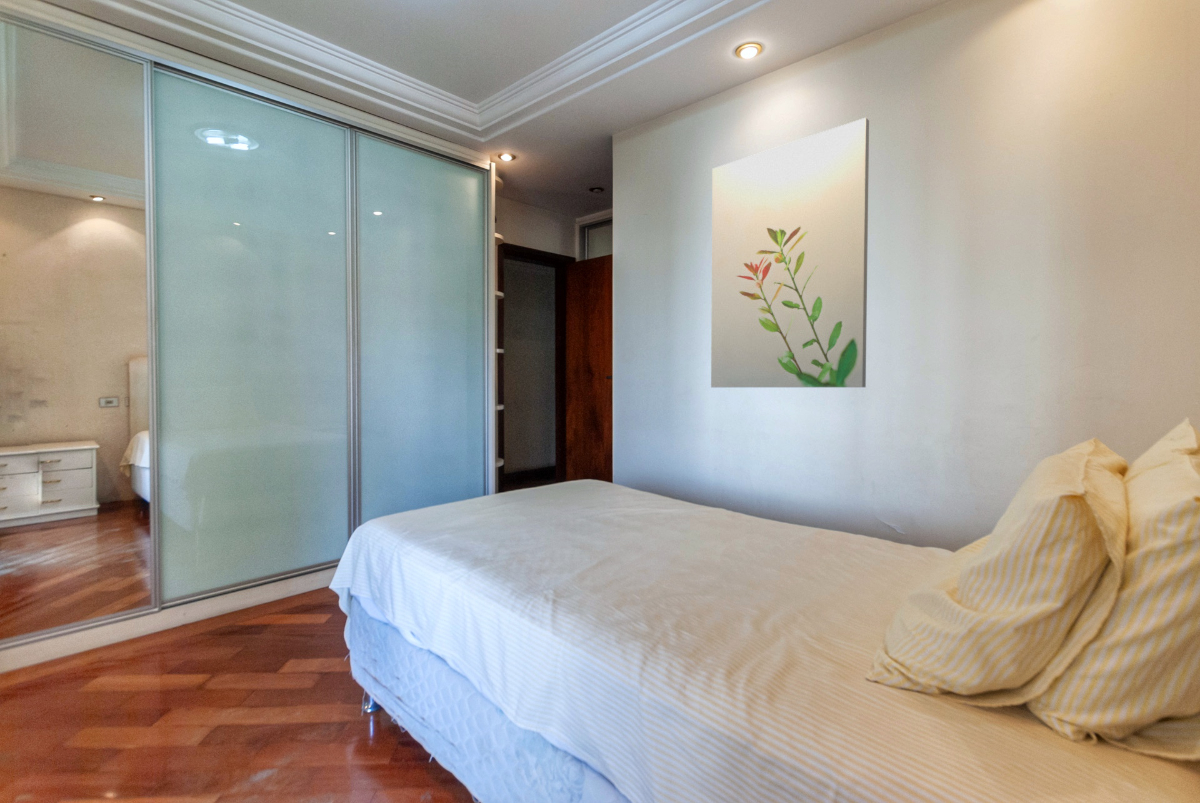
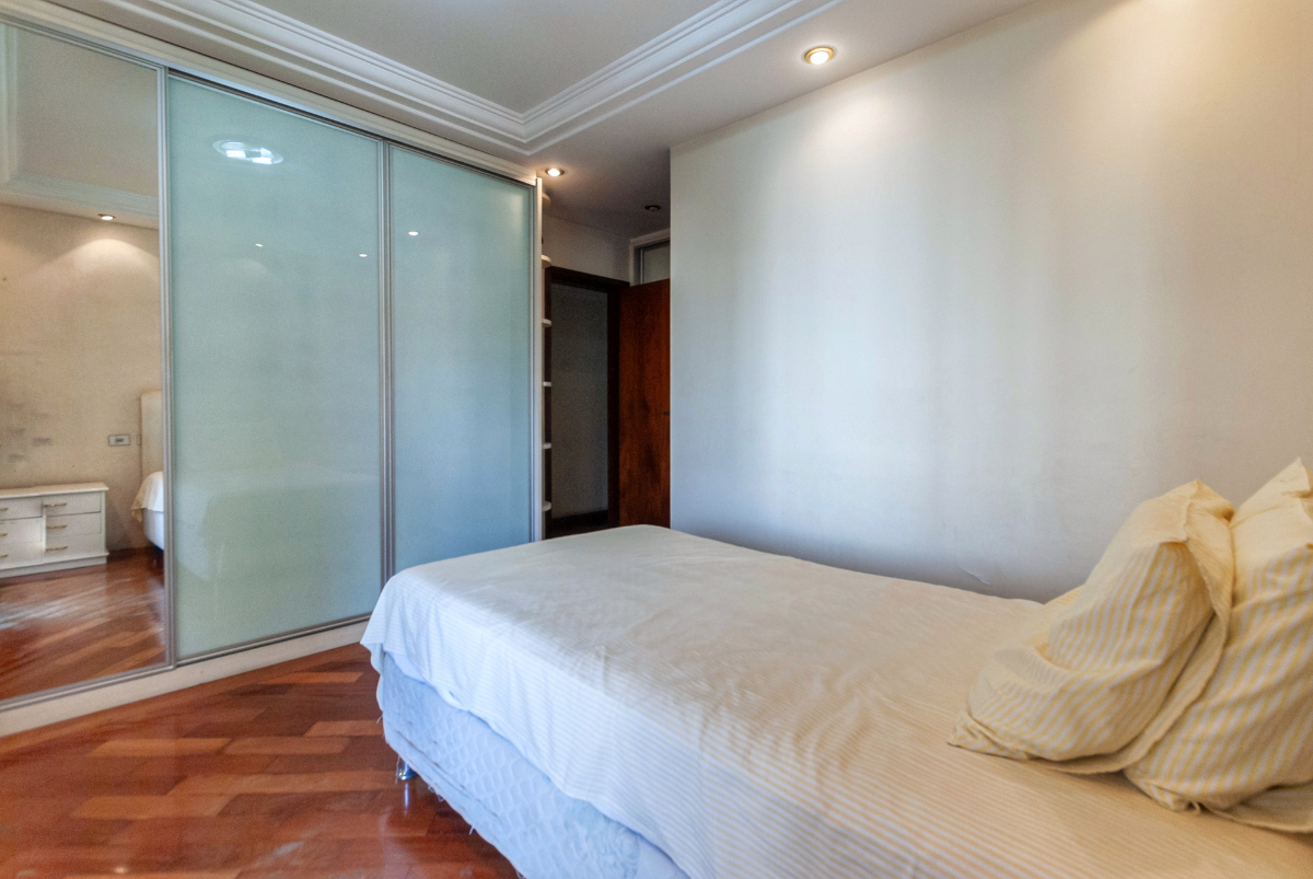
- wall art [710,117,870,388]
